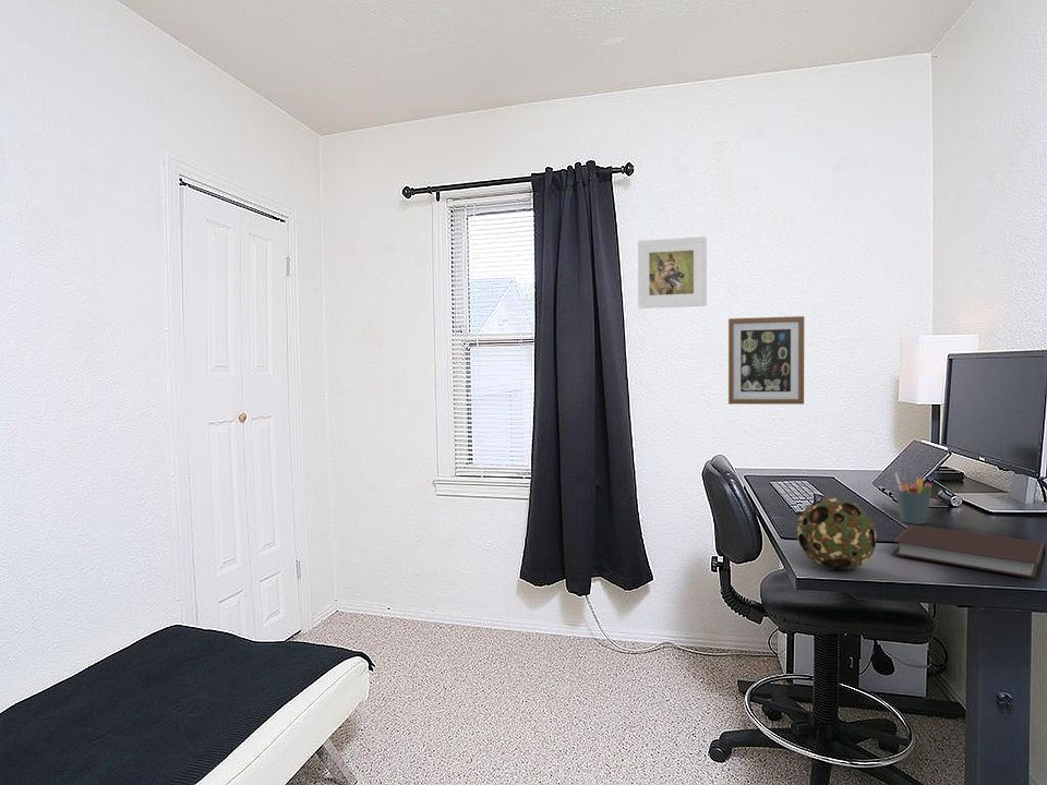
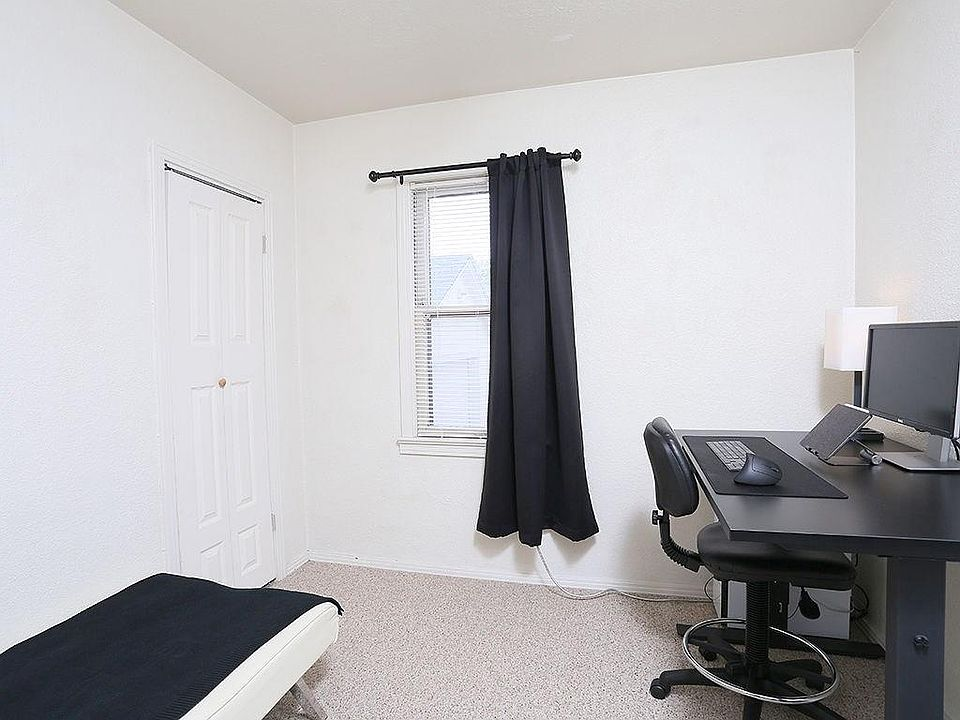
- decorative ball [796,497,878,571]
- pen holder [893,472,932,526]
- wall art [727,315,805,406]
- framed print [636,235,708,310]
- notebook [891,523,1047,580]
